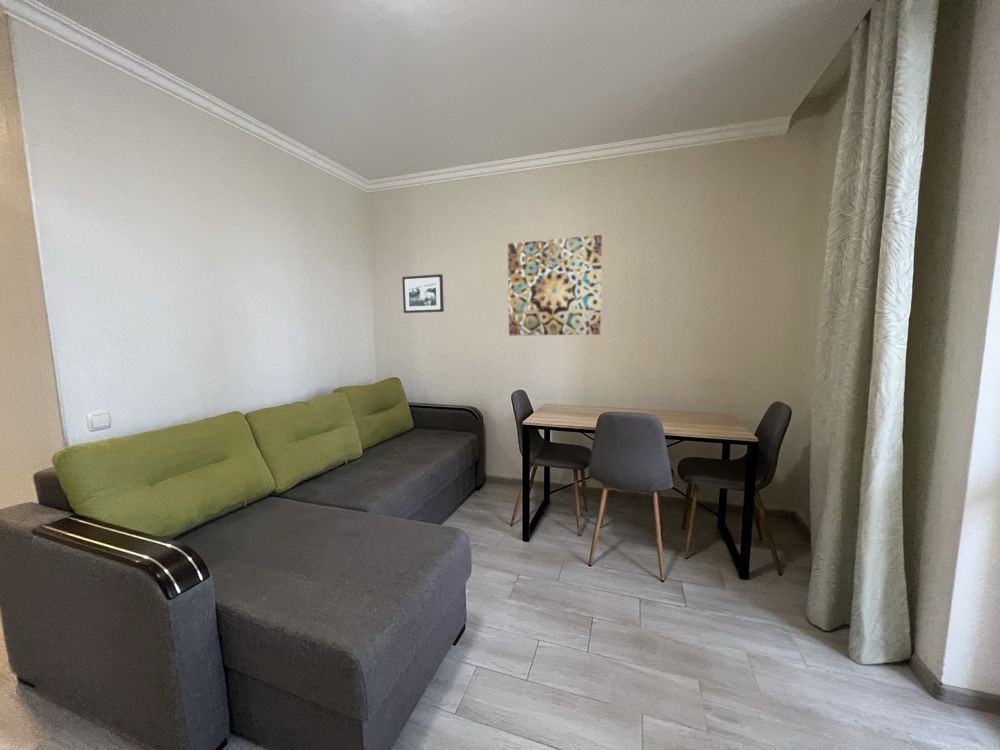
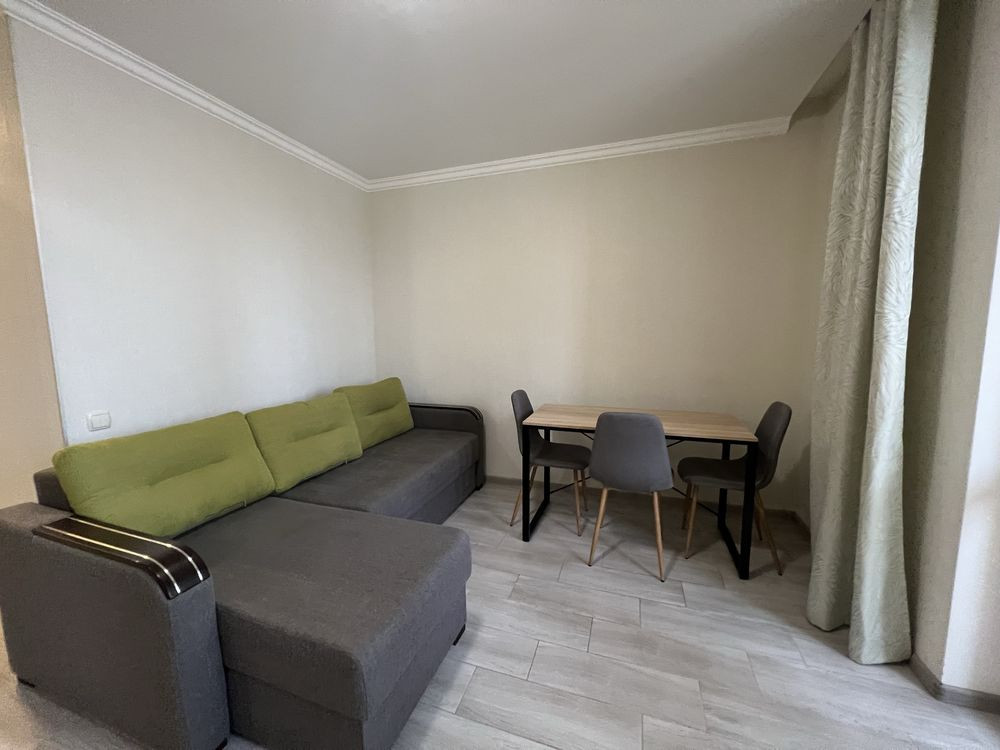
- wall art [507,234,603,337]
- picture frame [401,273,445,314]
